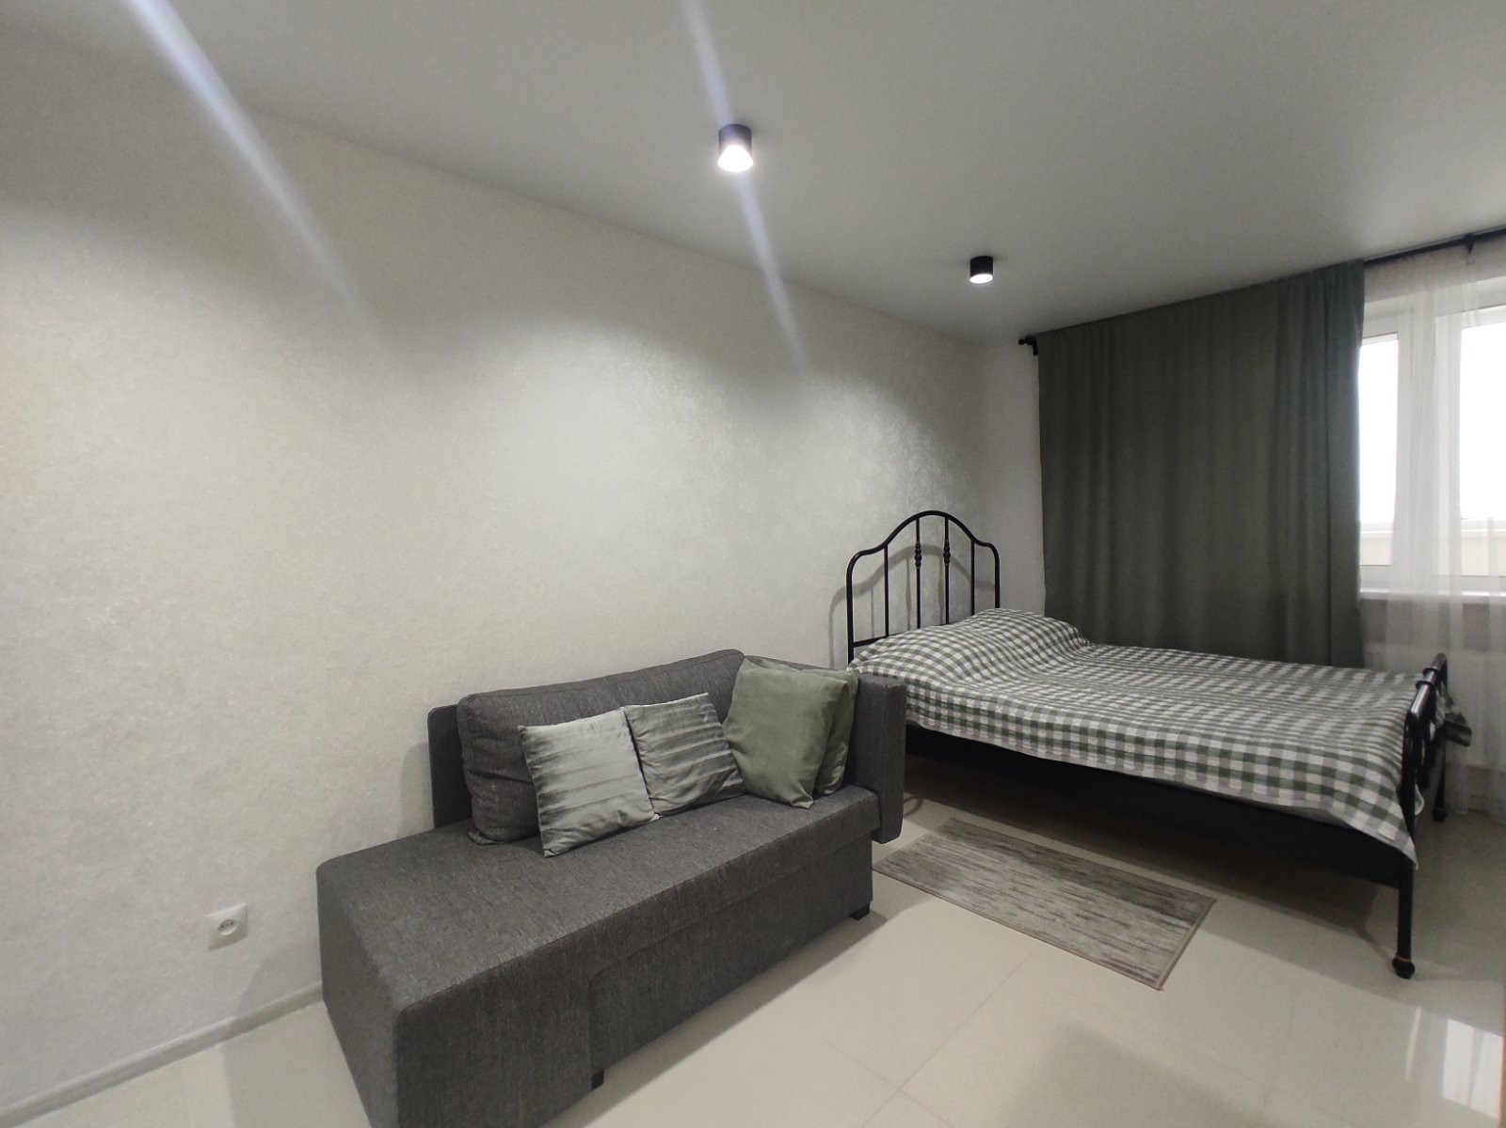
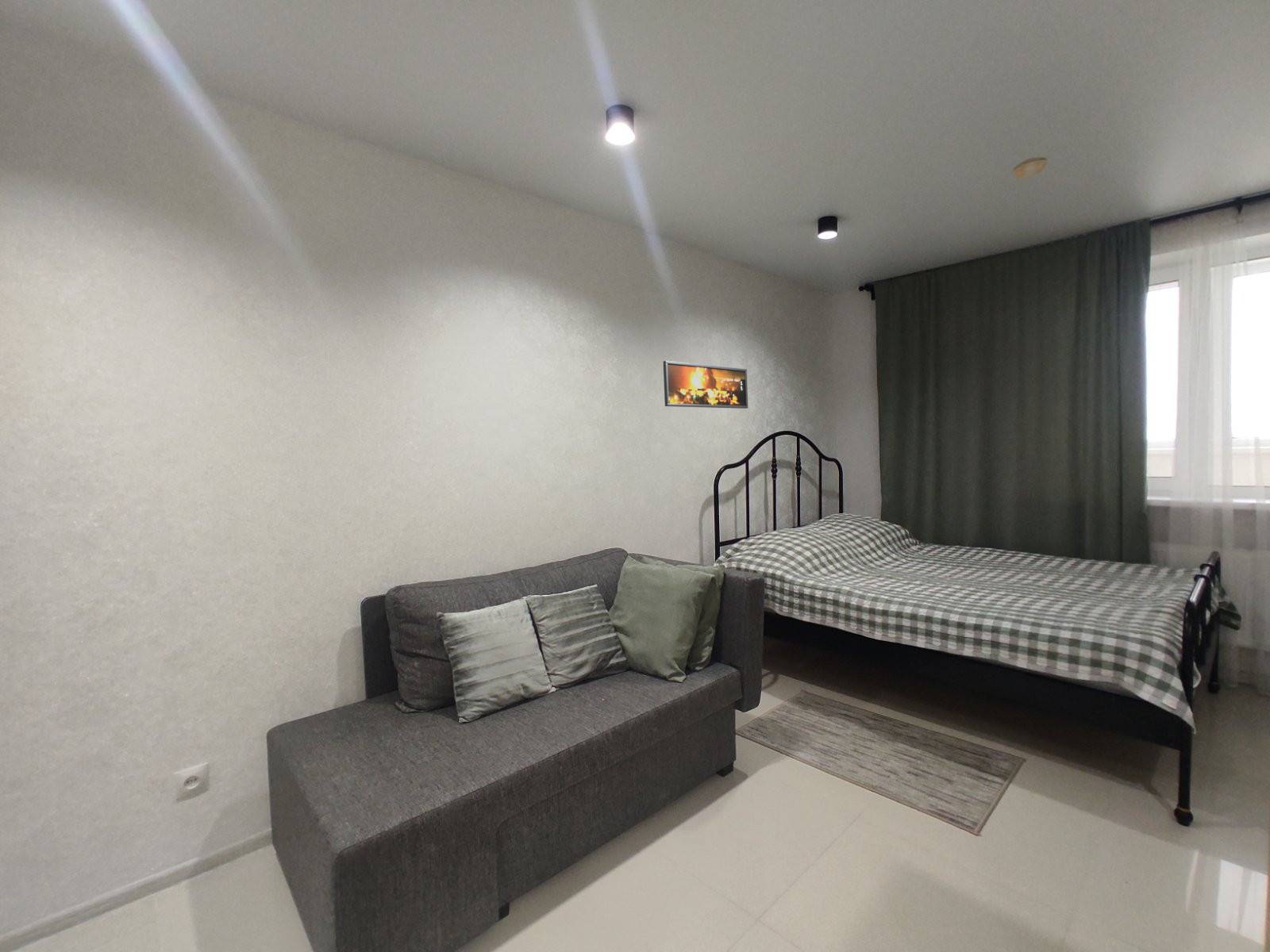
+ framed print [663,360,749,409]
+ smoke detector [1012,156,1049,180]
